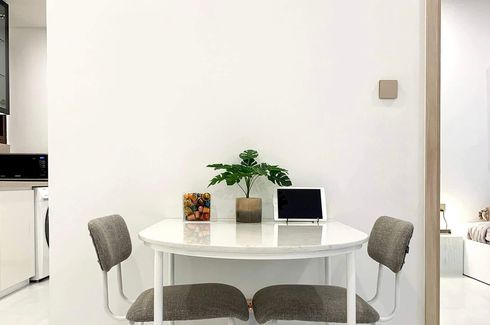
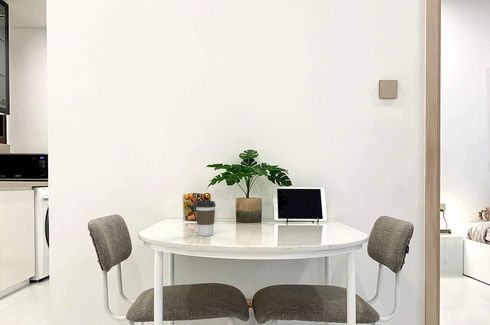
+ coffee cup [194,200,217,237]
